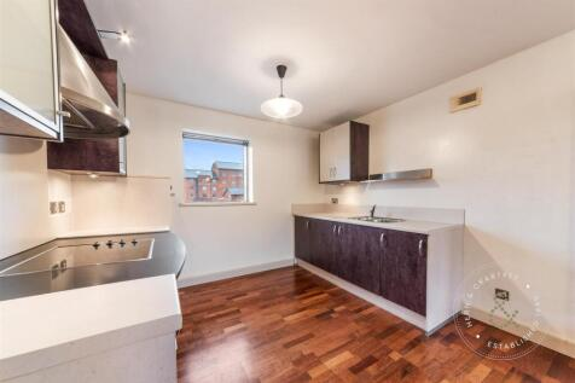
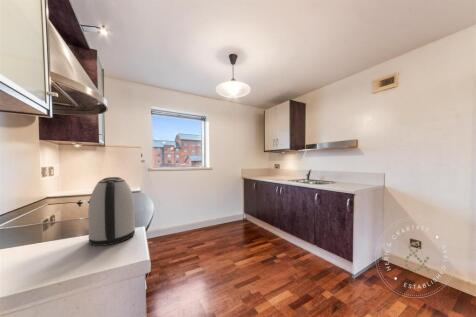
+ kettle [87,176,136,247]
